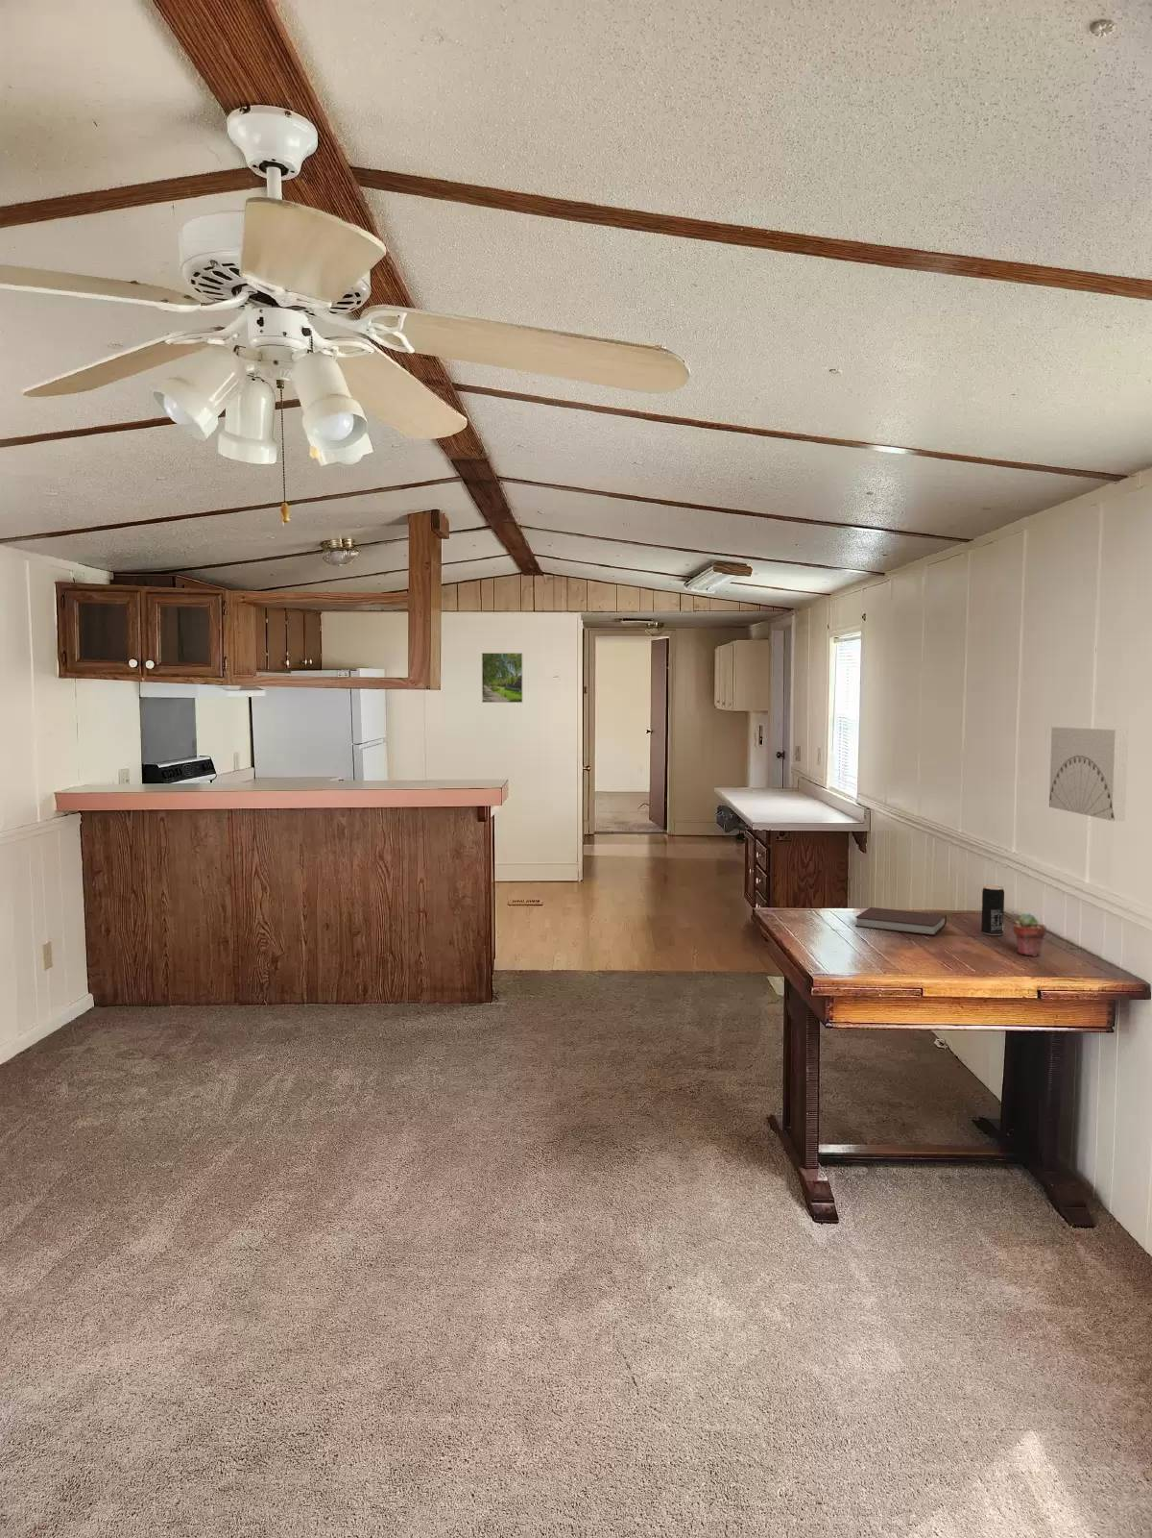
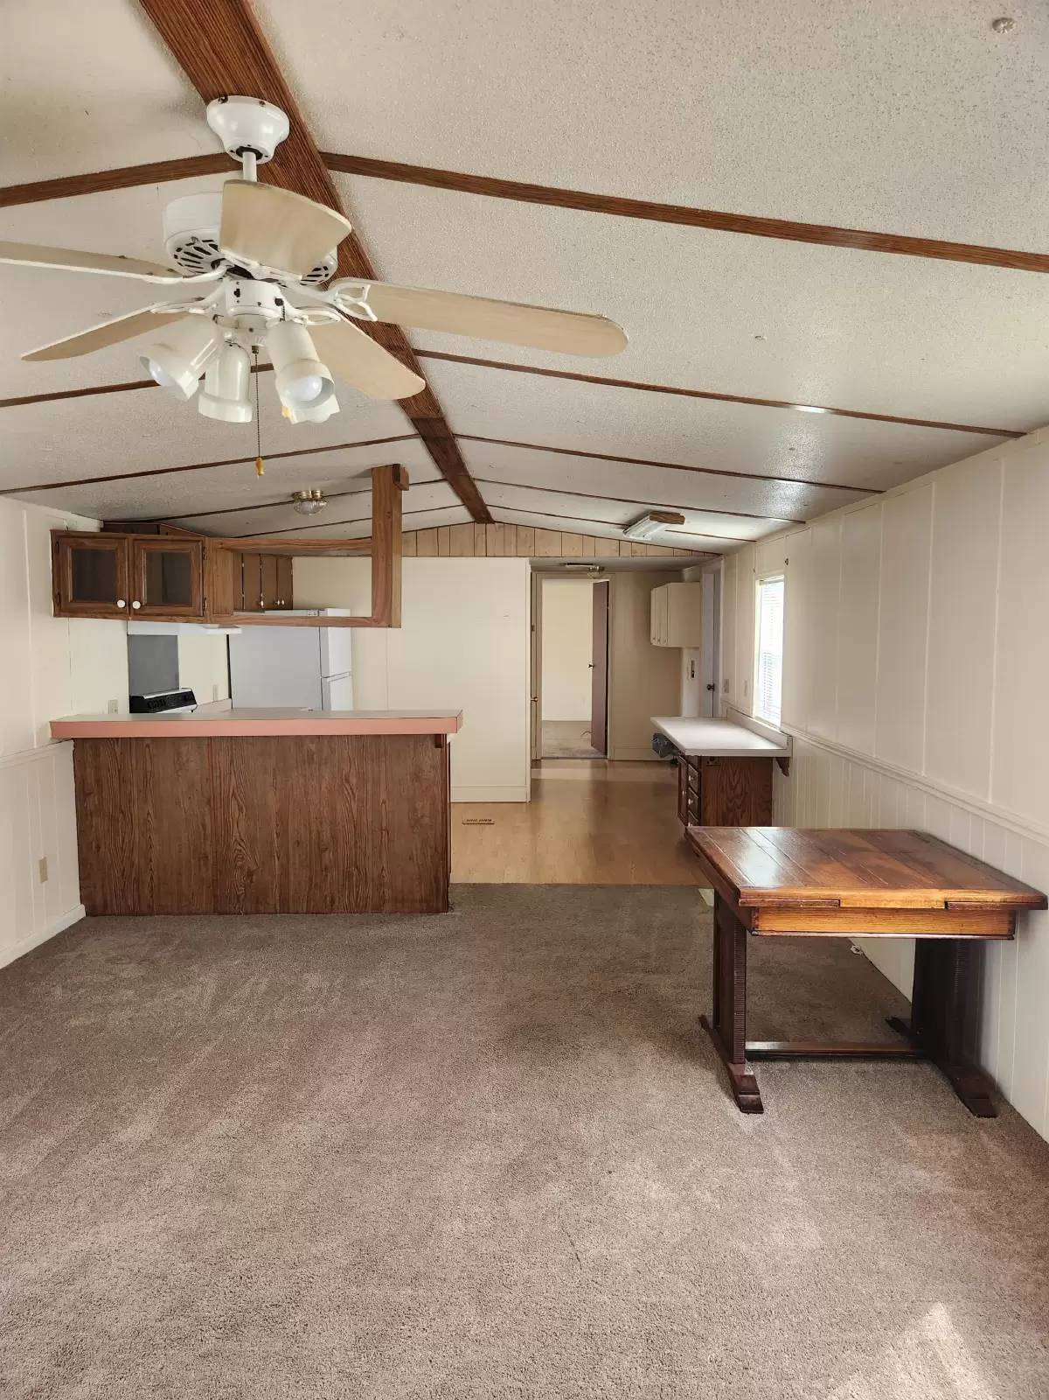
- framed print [480,652,523,704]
- wall art [1048,725,1129,822]
- beverage can [980,884,1006,936]
- notebook [854,907,947,936]
- potted succulent [1012,912,1048,958]
